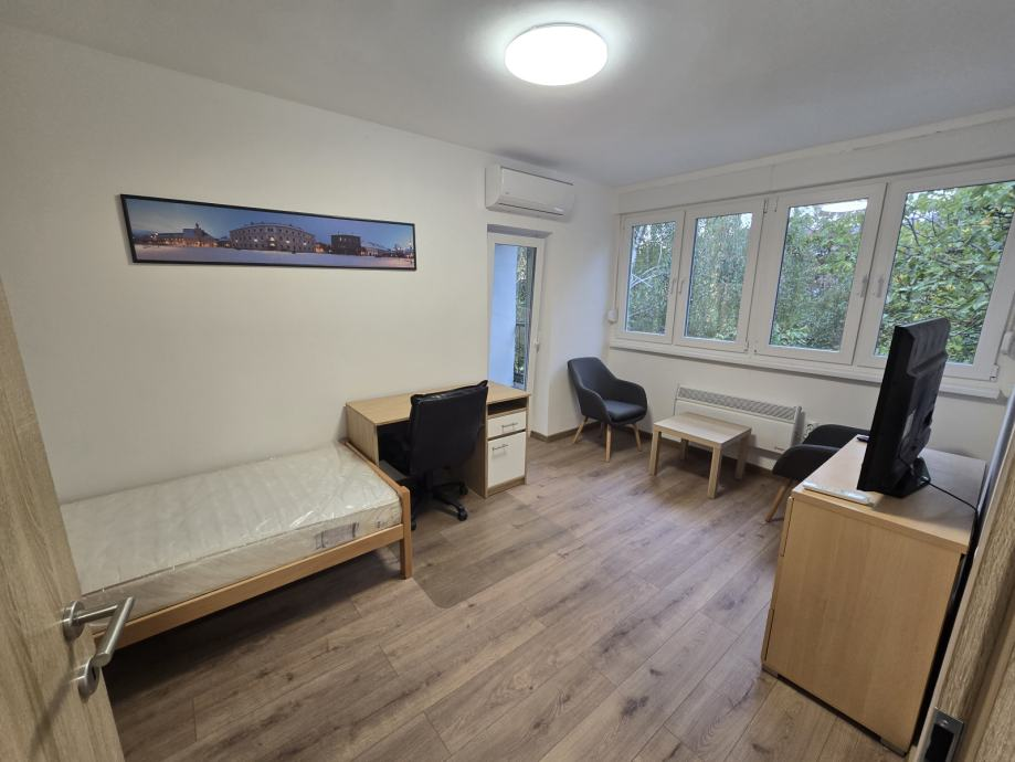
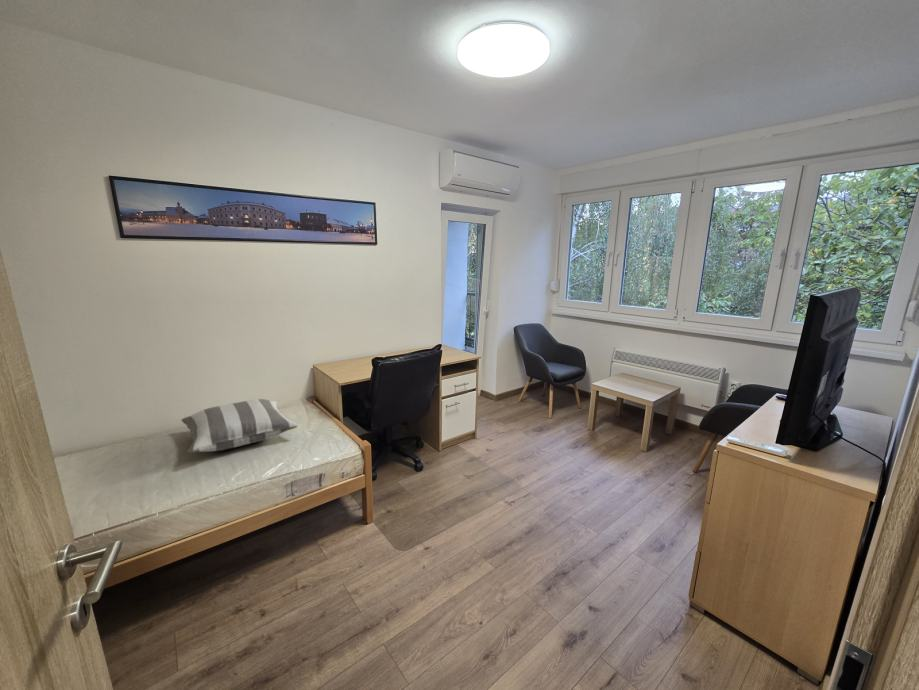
+ pillow [181,398,299,454]
